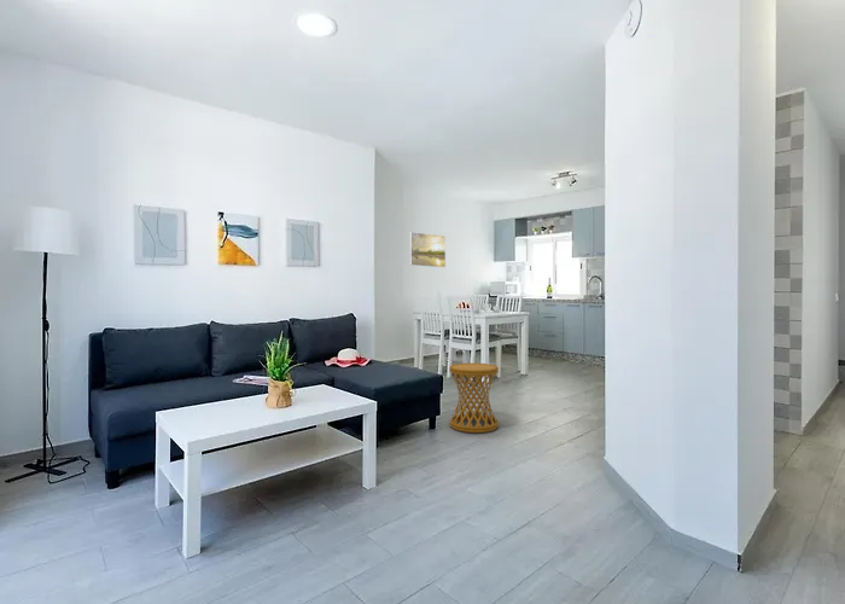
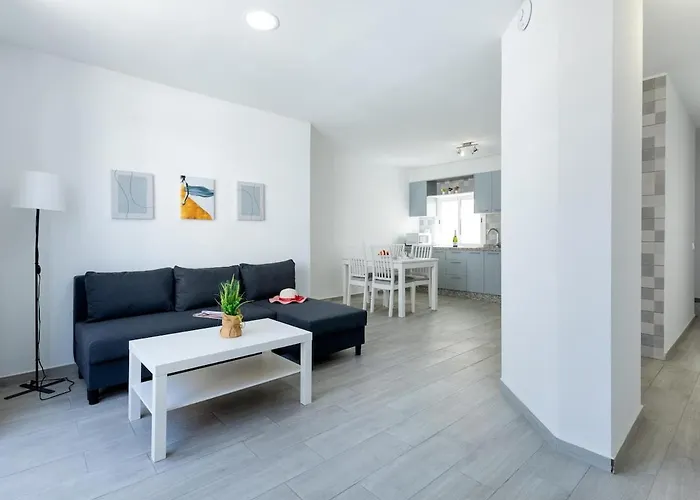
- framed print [408,231,447,268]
- side table [449,362,500,434]
